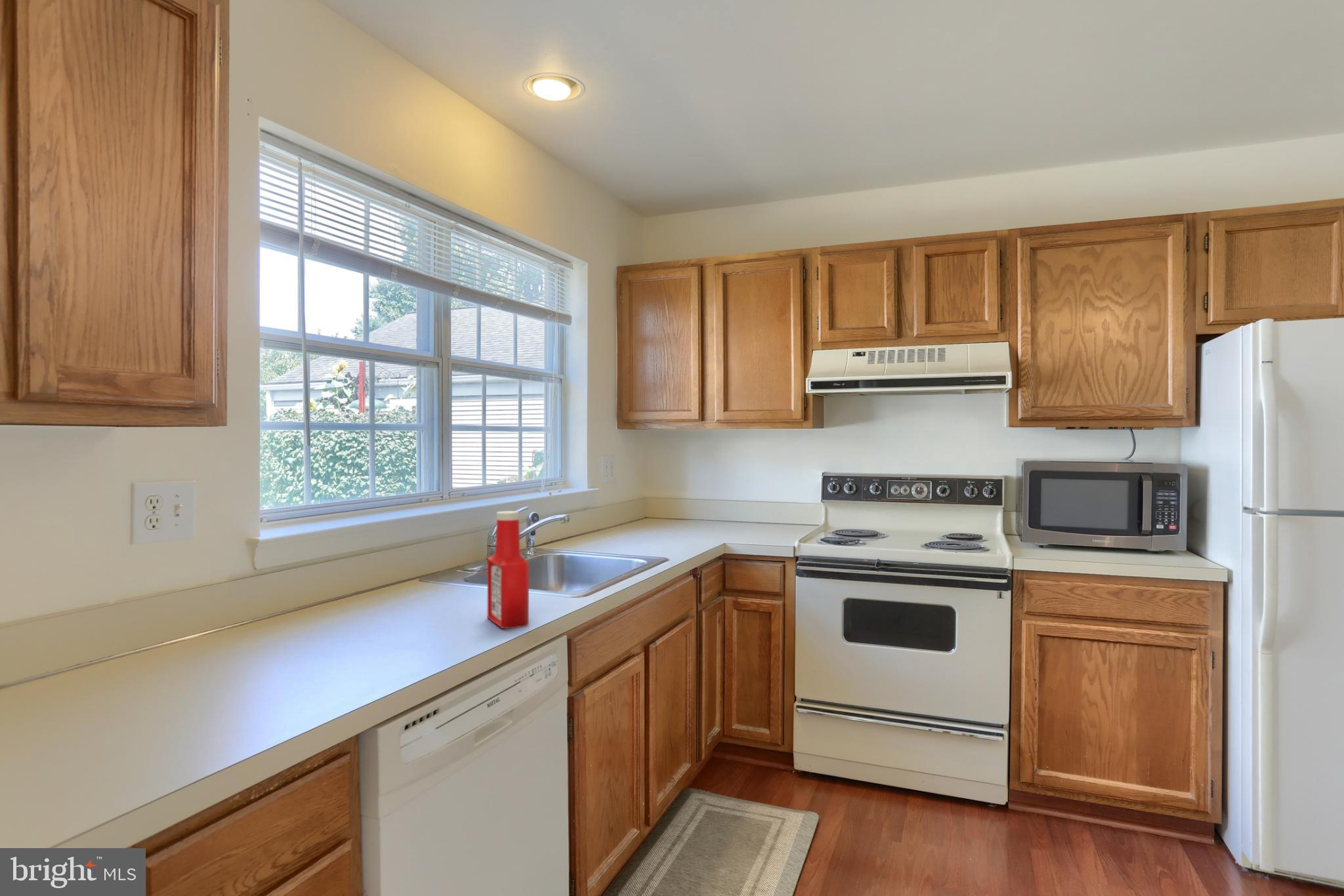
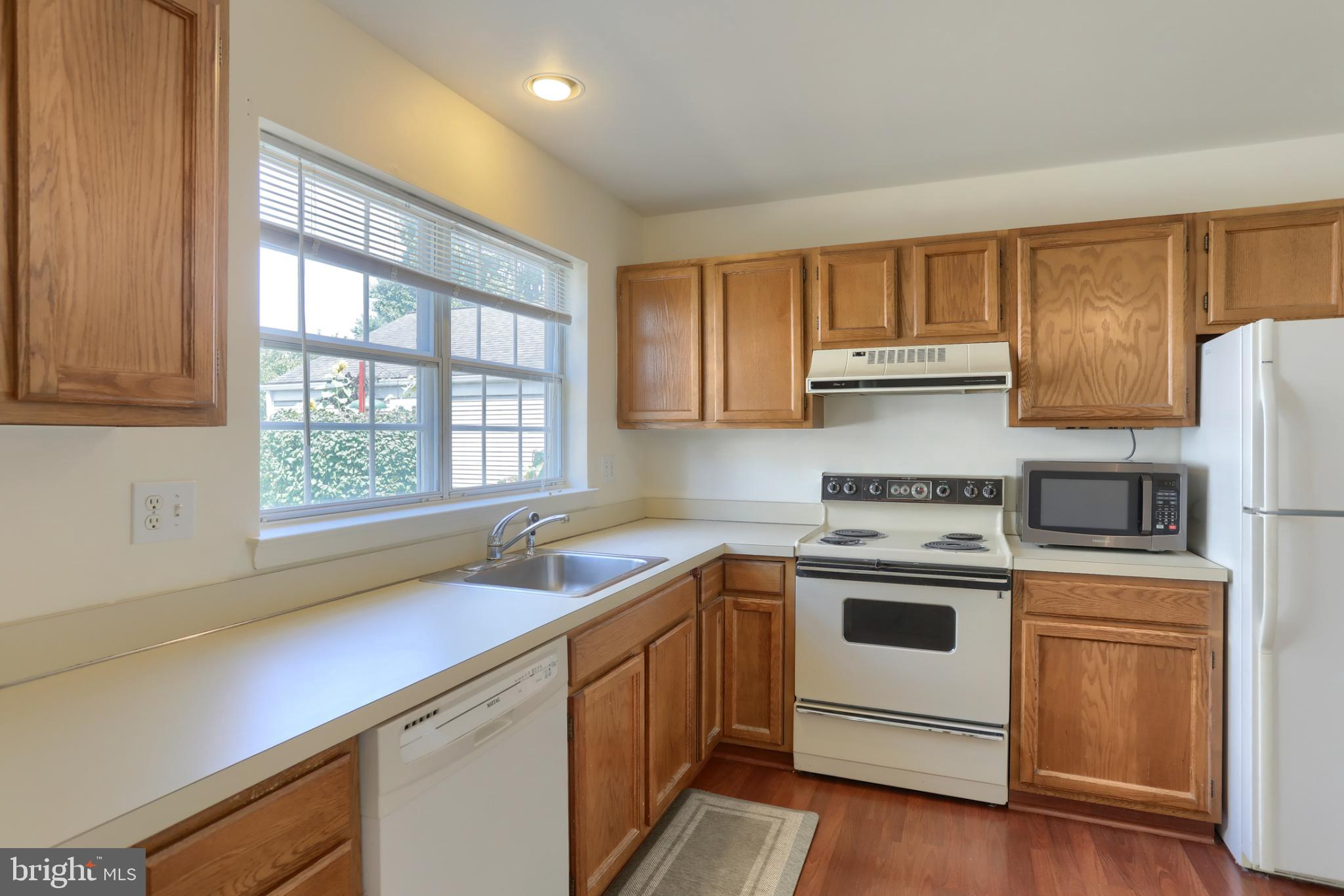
- soap bottle [487,510,530,629]
